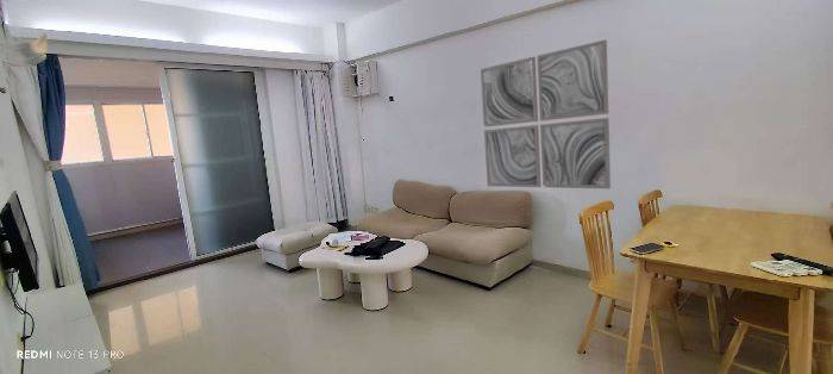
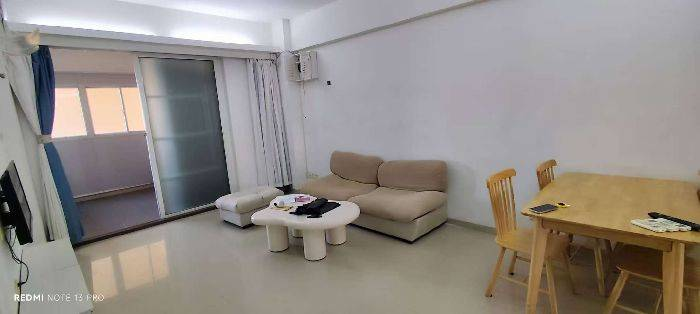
- wall art [480,38,612,189]
